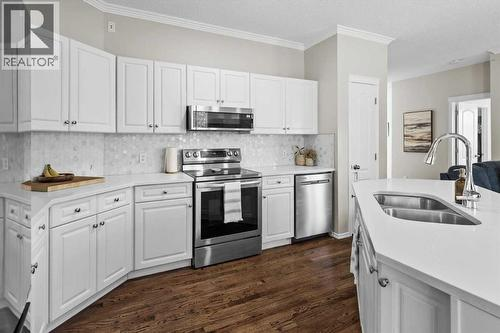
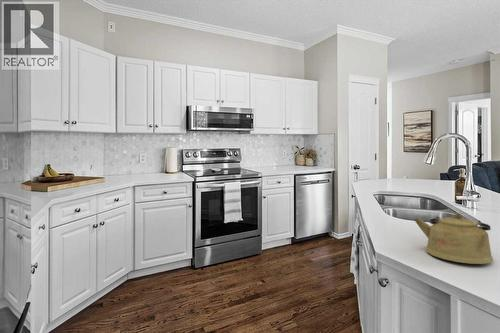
+ kettle [413,212,494,265]
